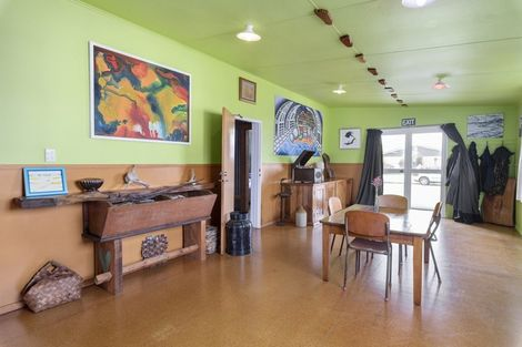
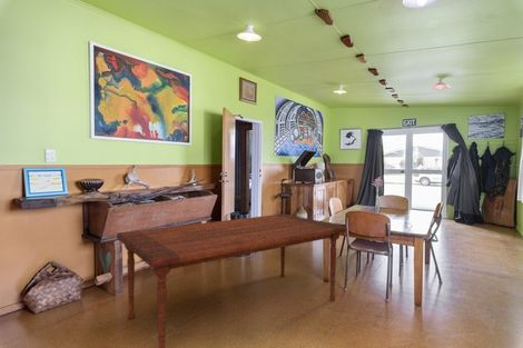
+ dining table [116,212,348,348]
